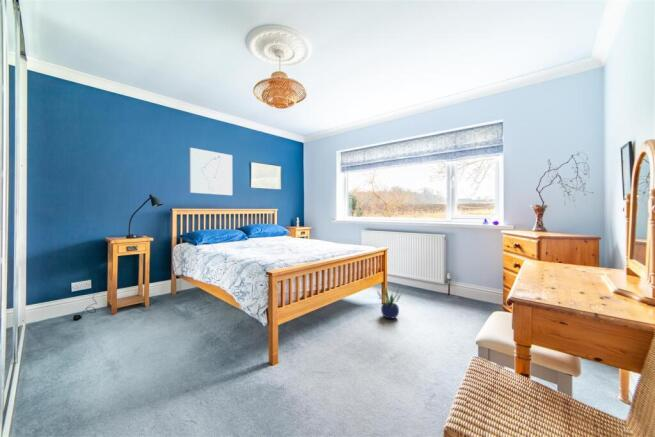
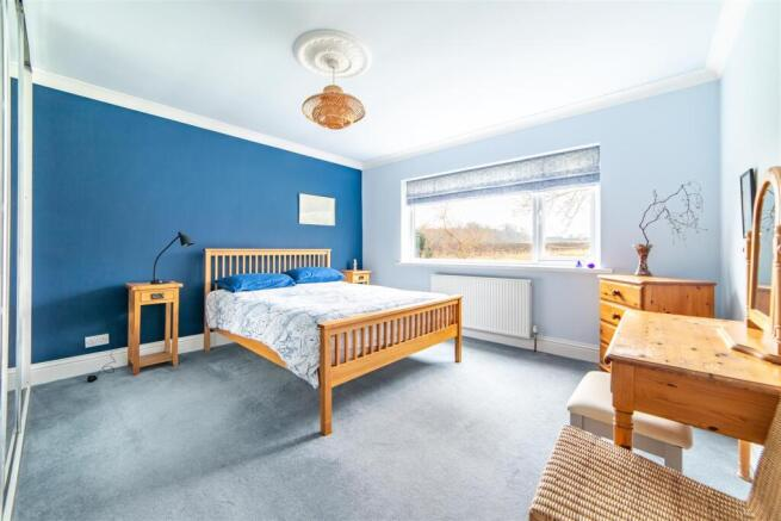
- potted plant [376,287,402,320]
- wall art [188,147,233,196]
